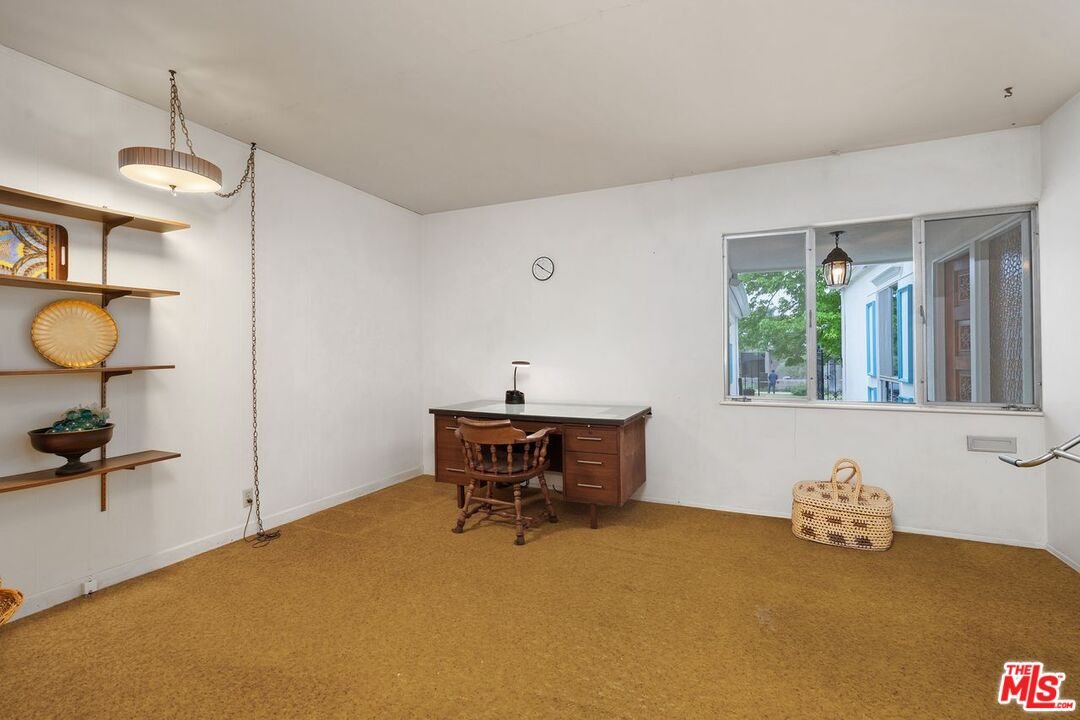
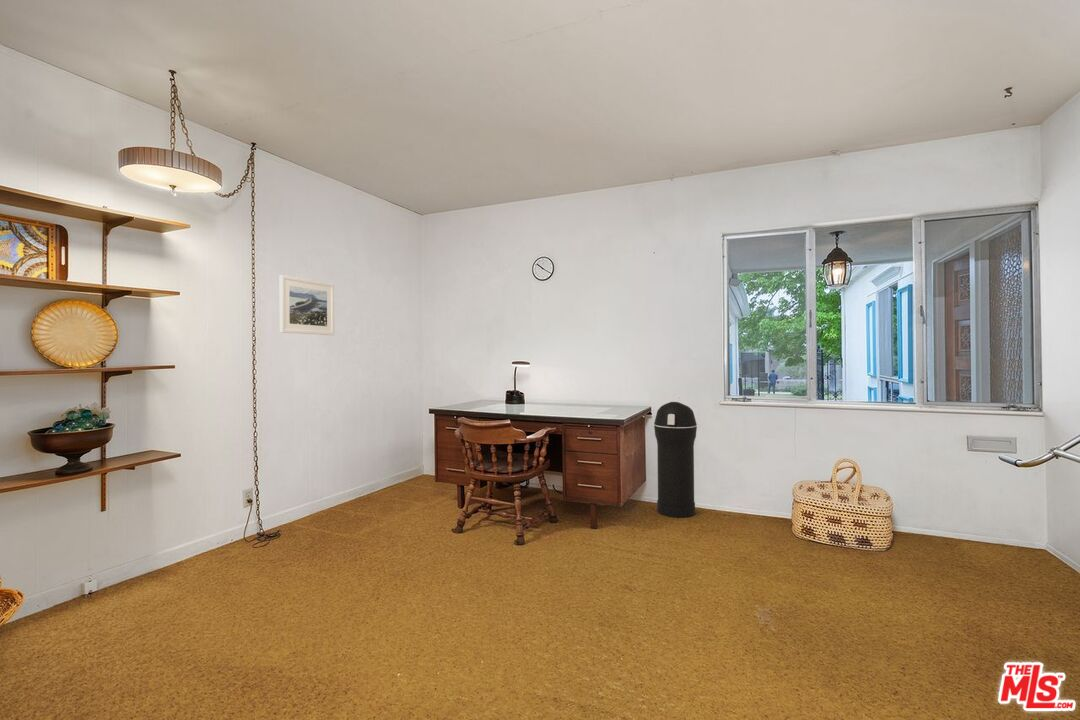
+ trash can [653,401,698,518]
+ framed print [279,274,335,336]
